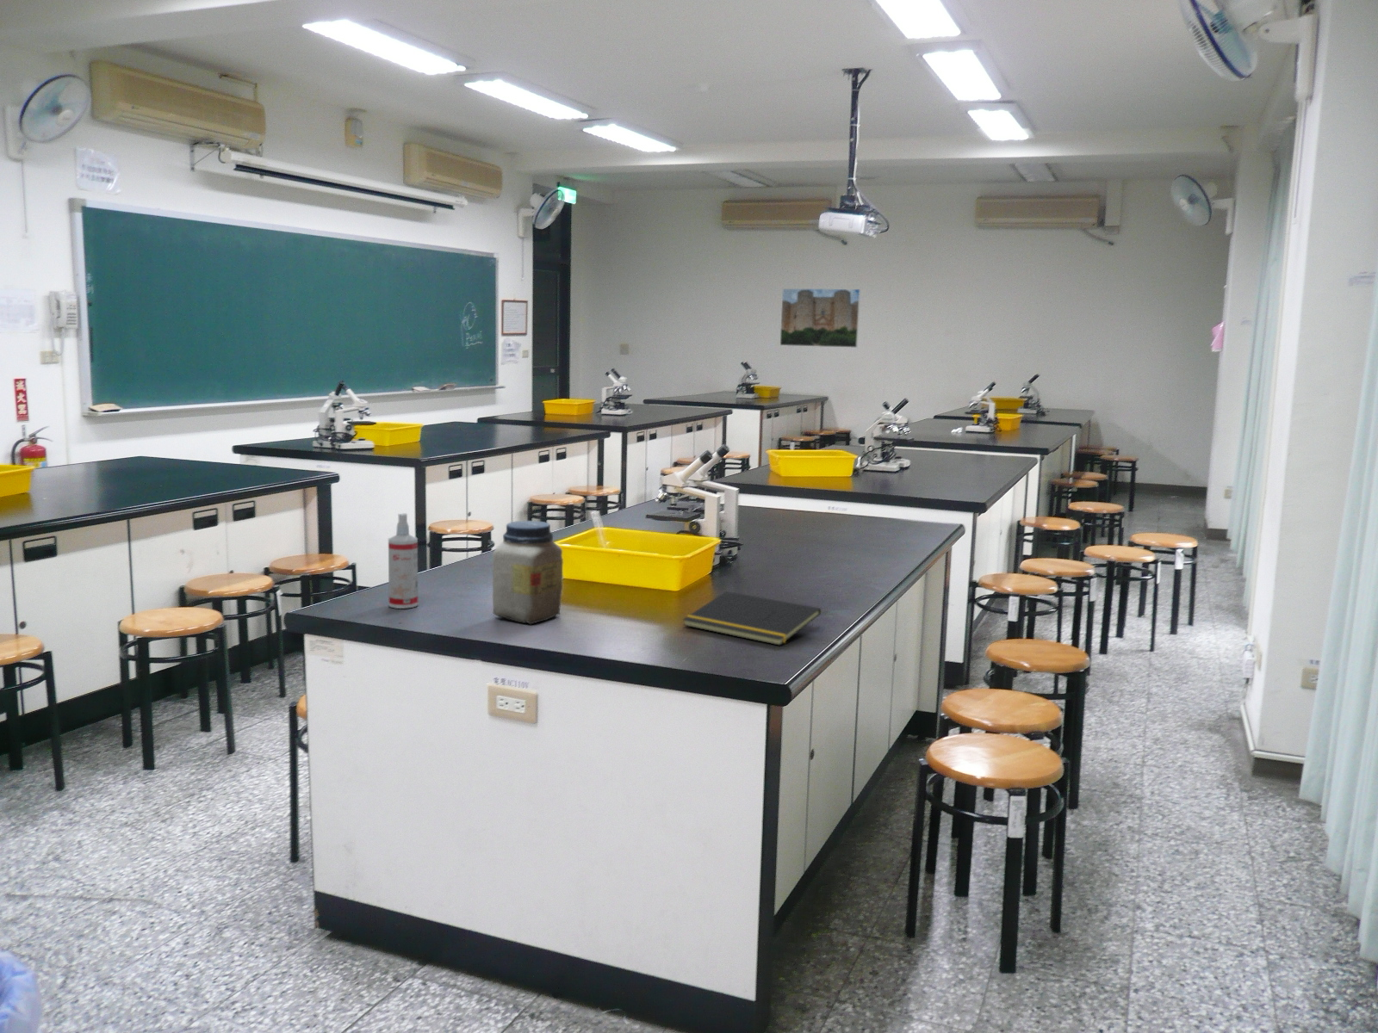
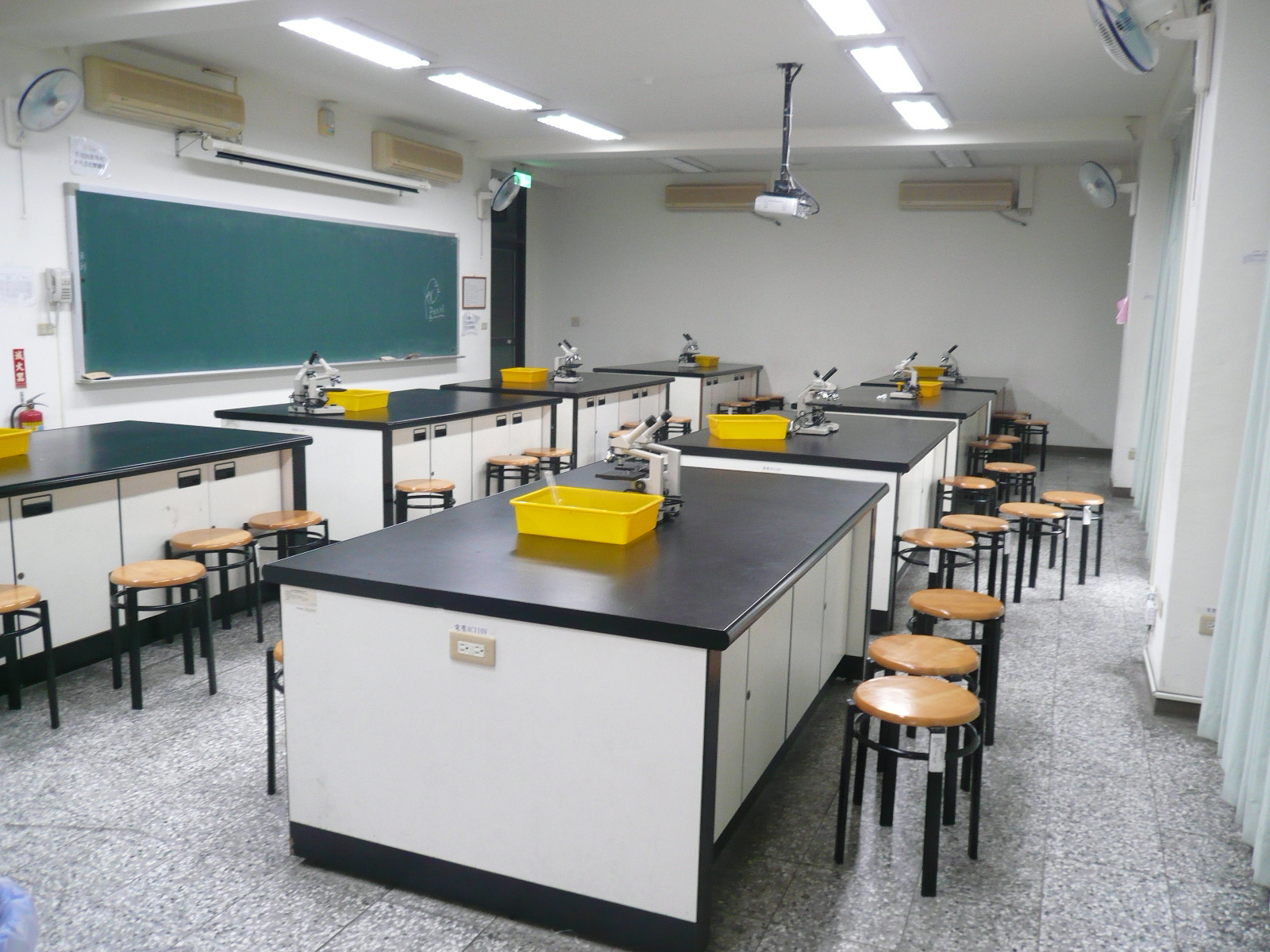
- notepad [682,590,821,647]
- spray bottle [387,512,419,610]
- jar [492,520,564,626]
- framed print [779,288,862,348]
